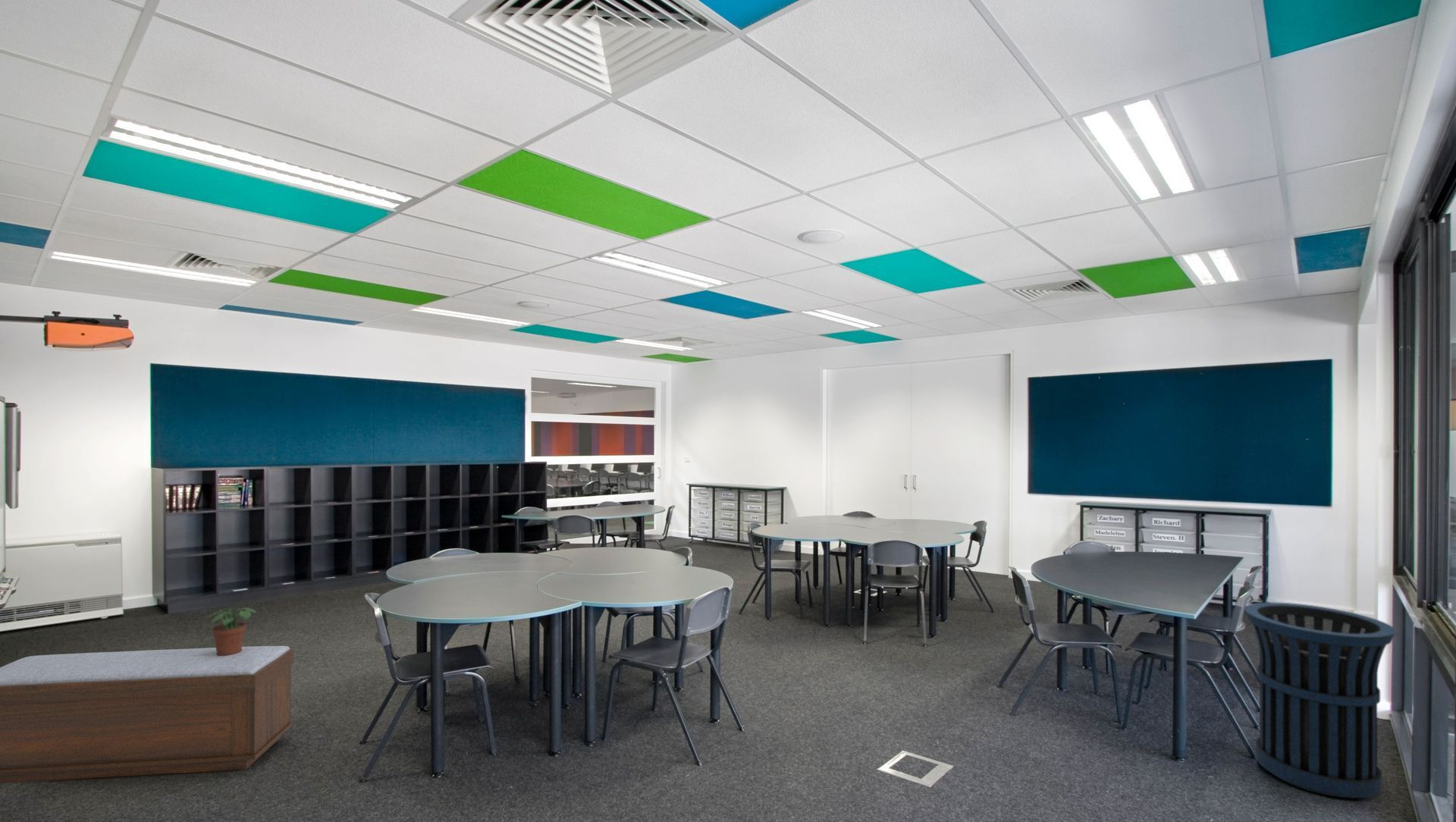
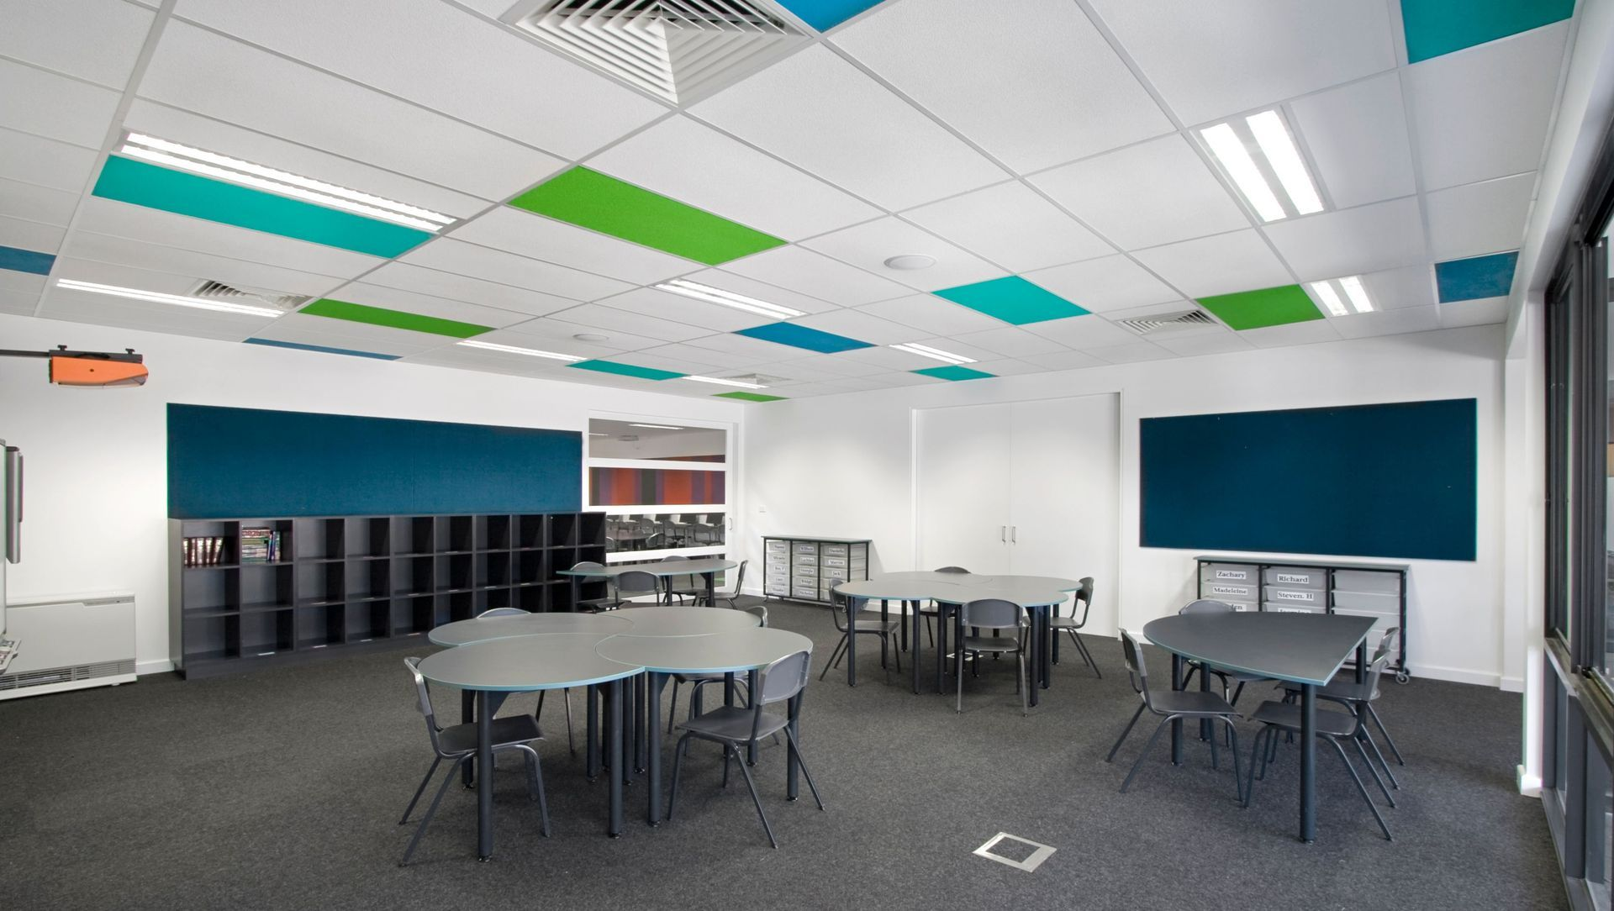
- bench [0,645,294,784]
- potted plant [203,607,257,656]
- trash can [1244,601,1397,799]
